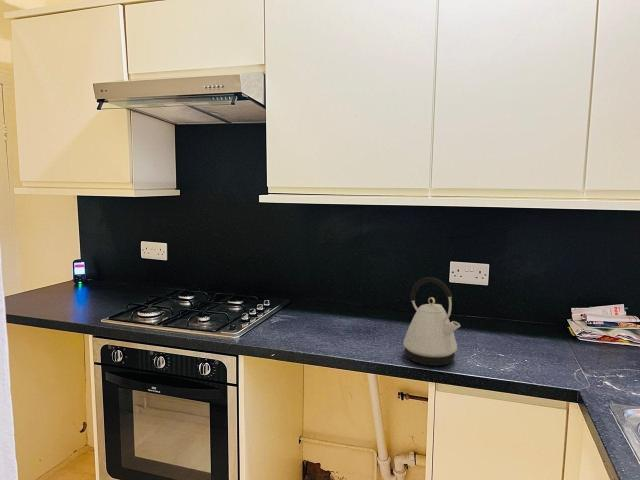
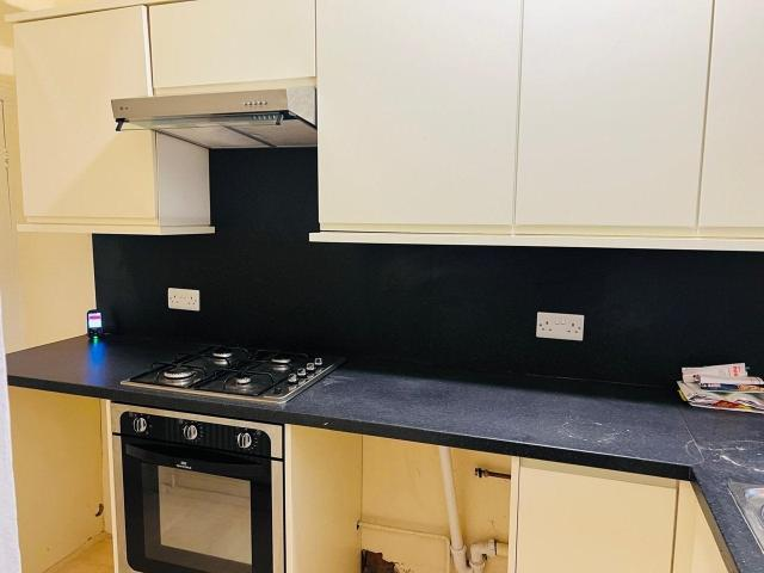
- kettle [402,276,461,367]
